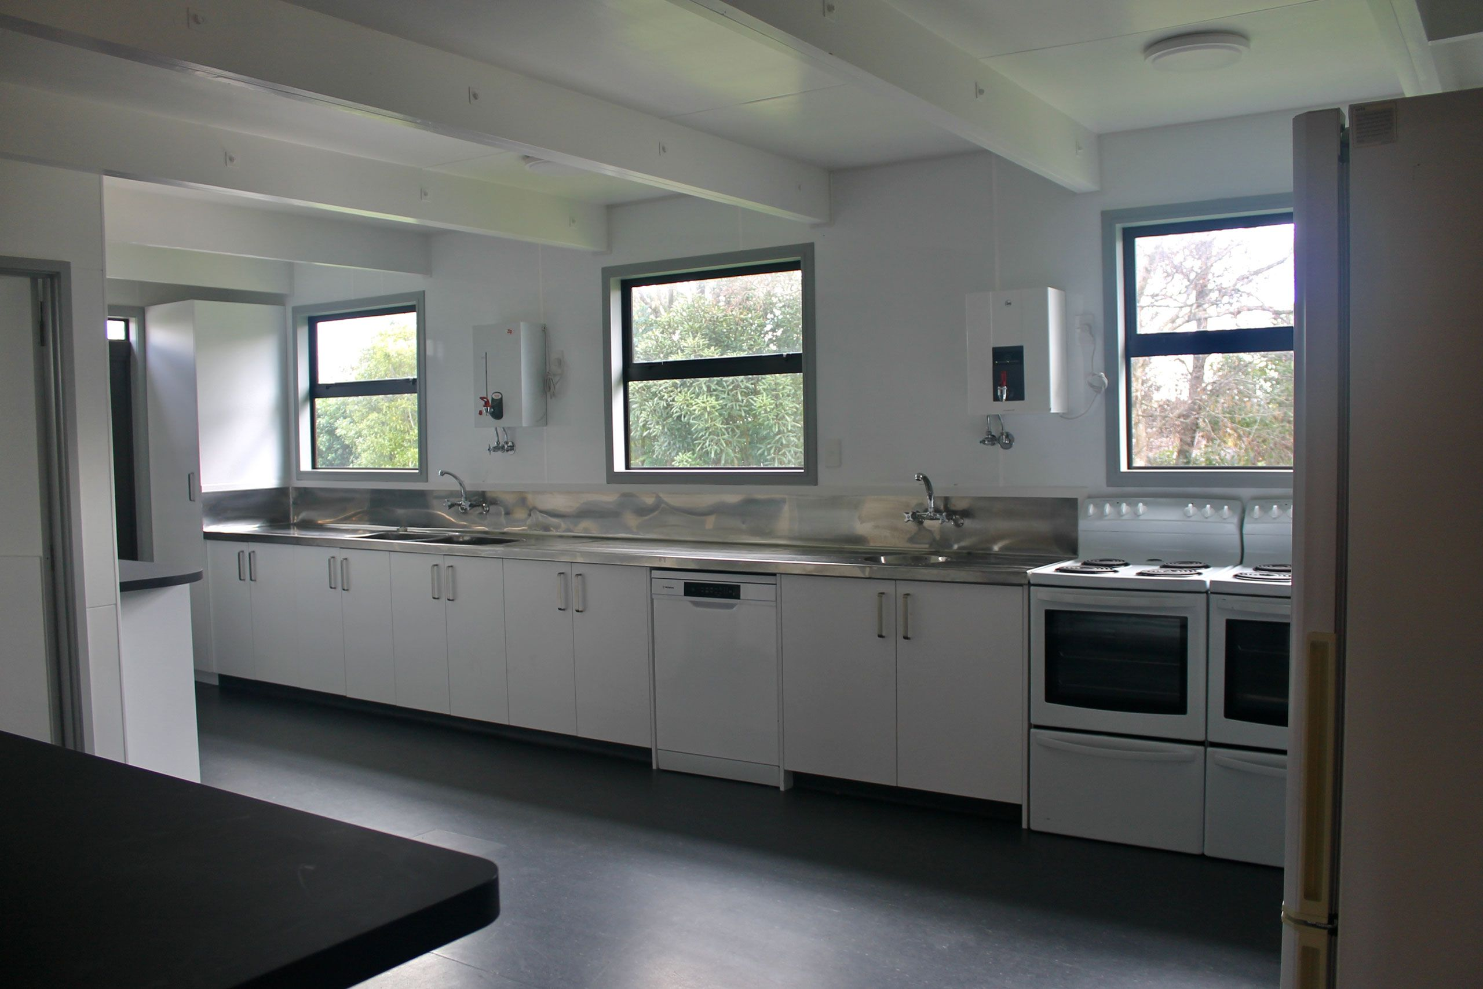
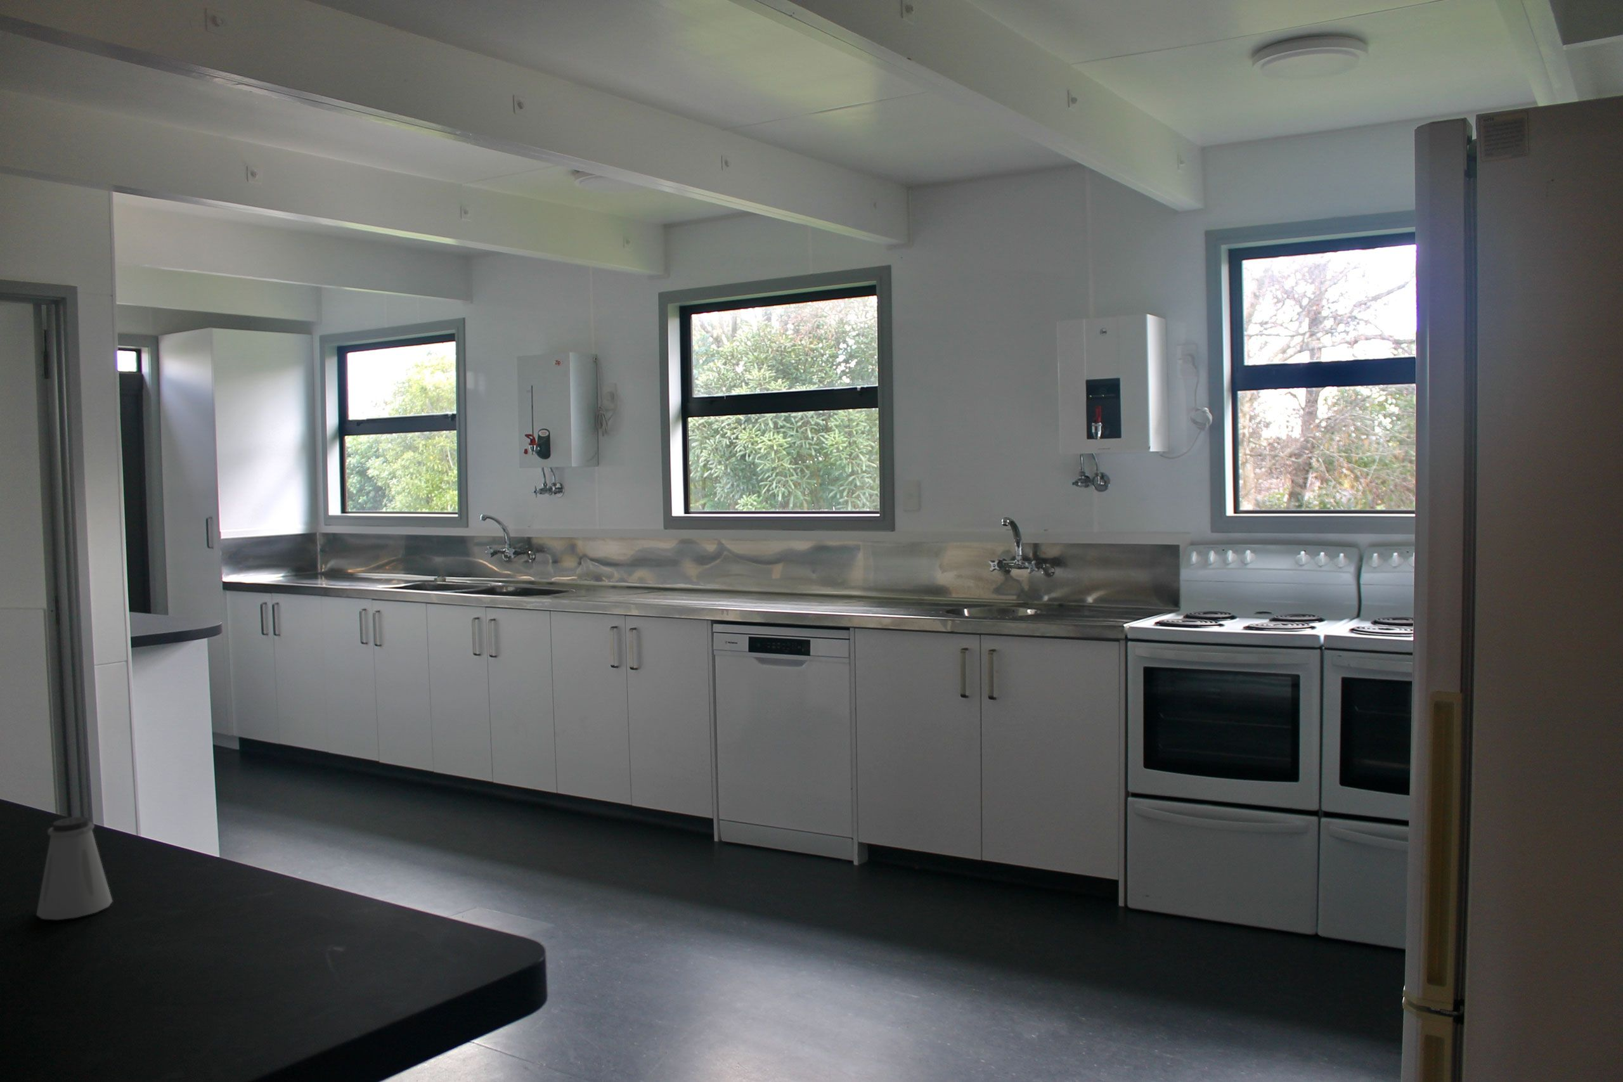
+ saltshaker [35,816,112,920]
